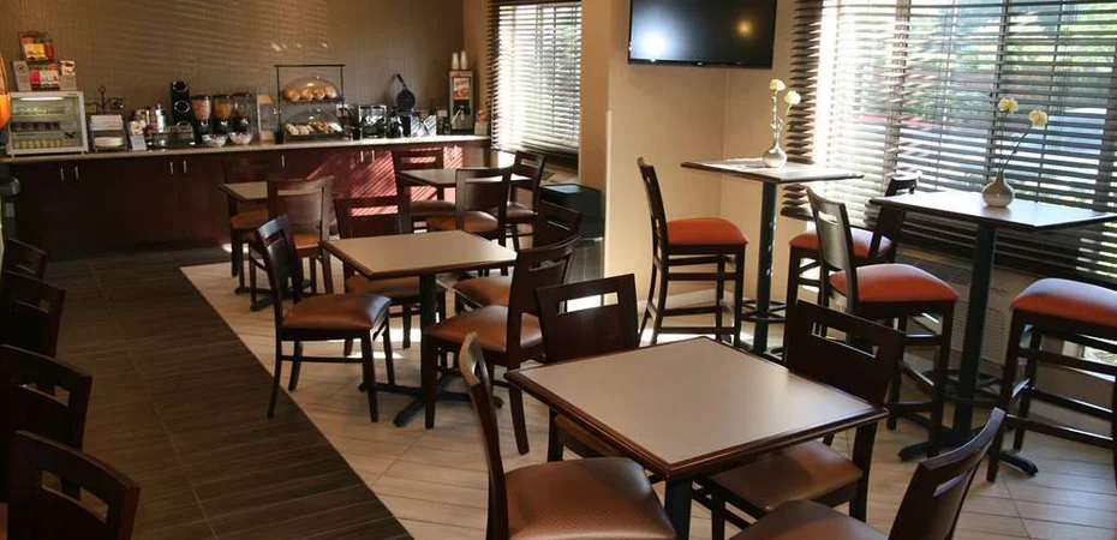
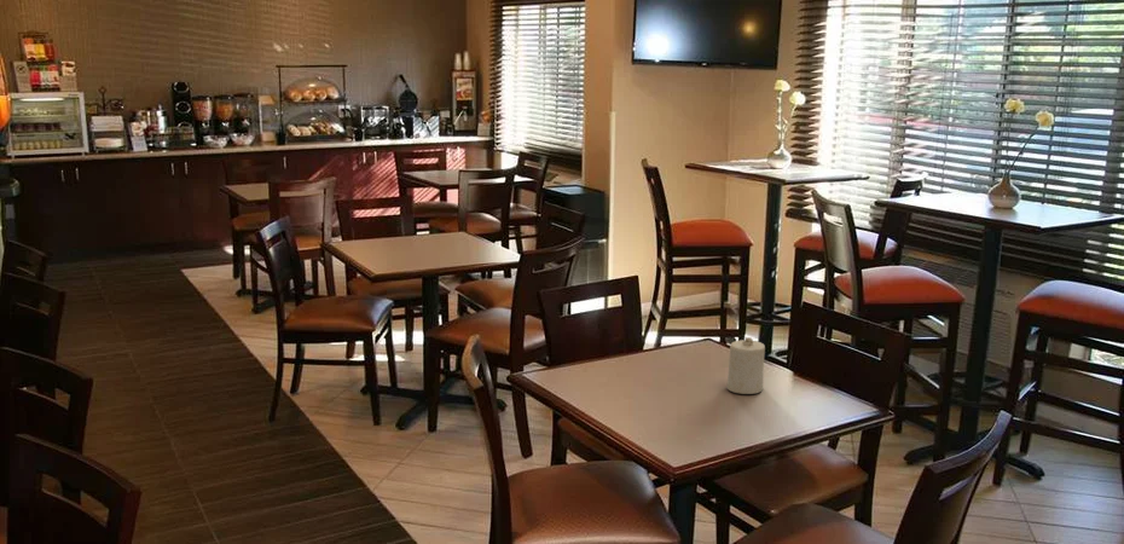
+ candle [726,336,766,395]
